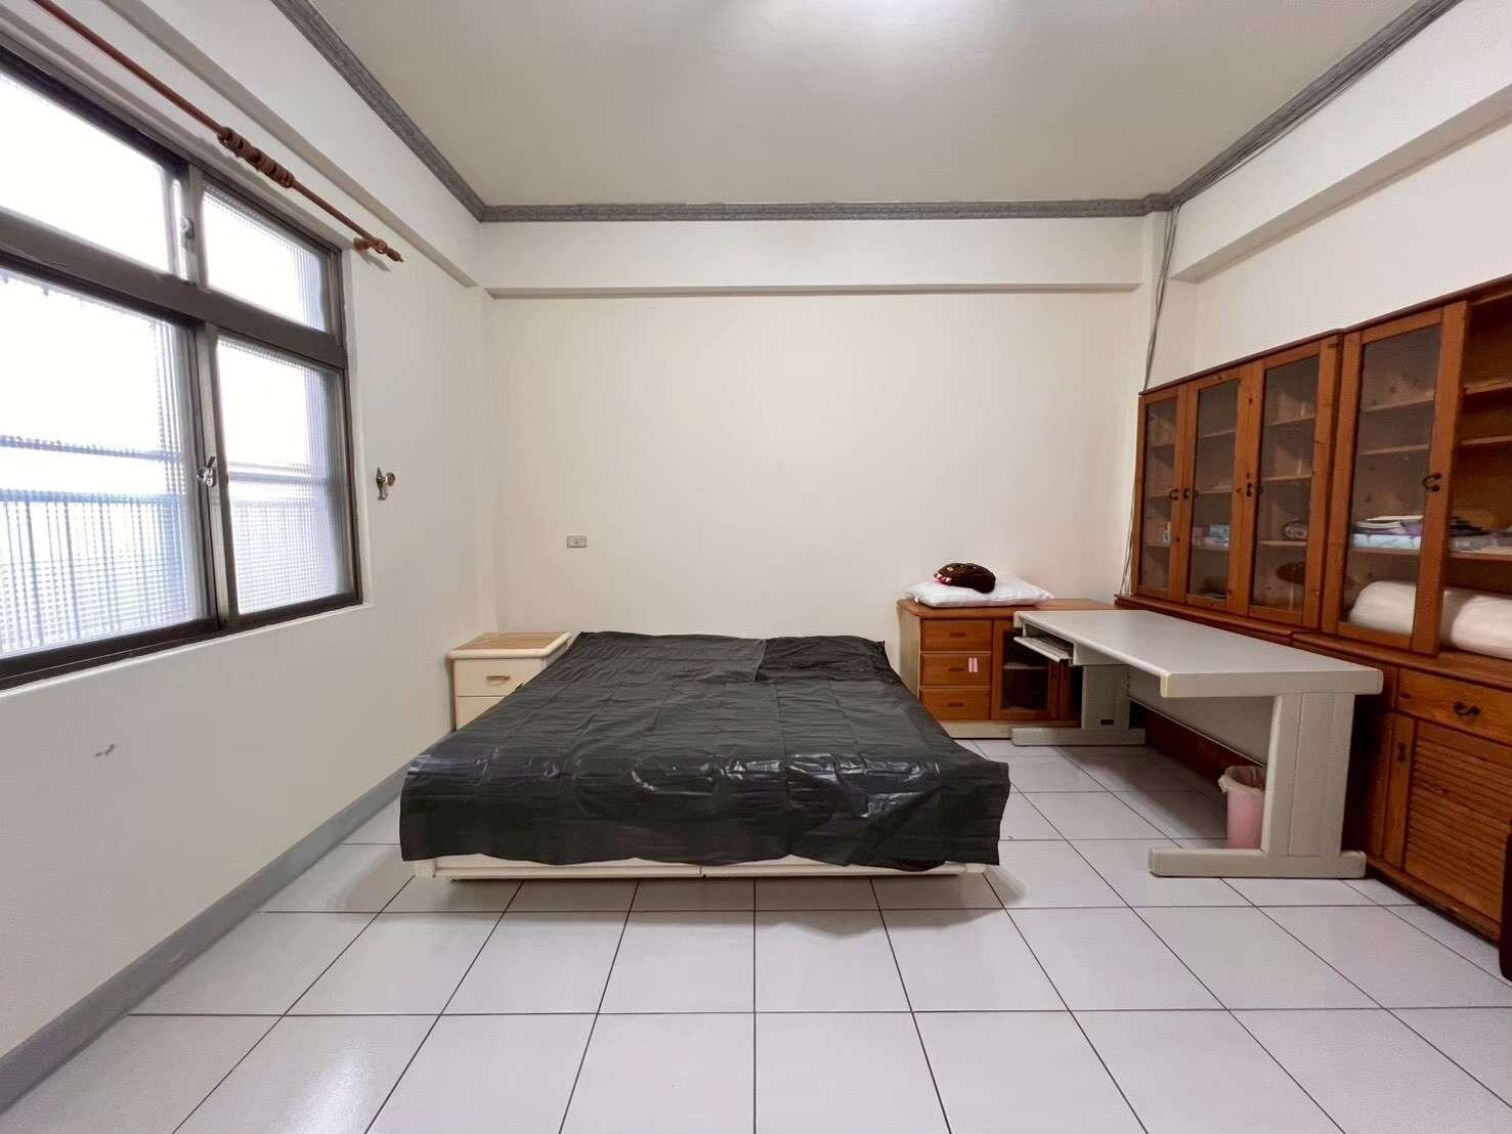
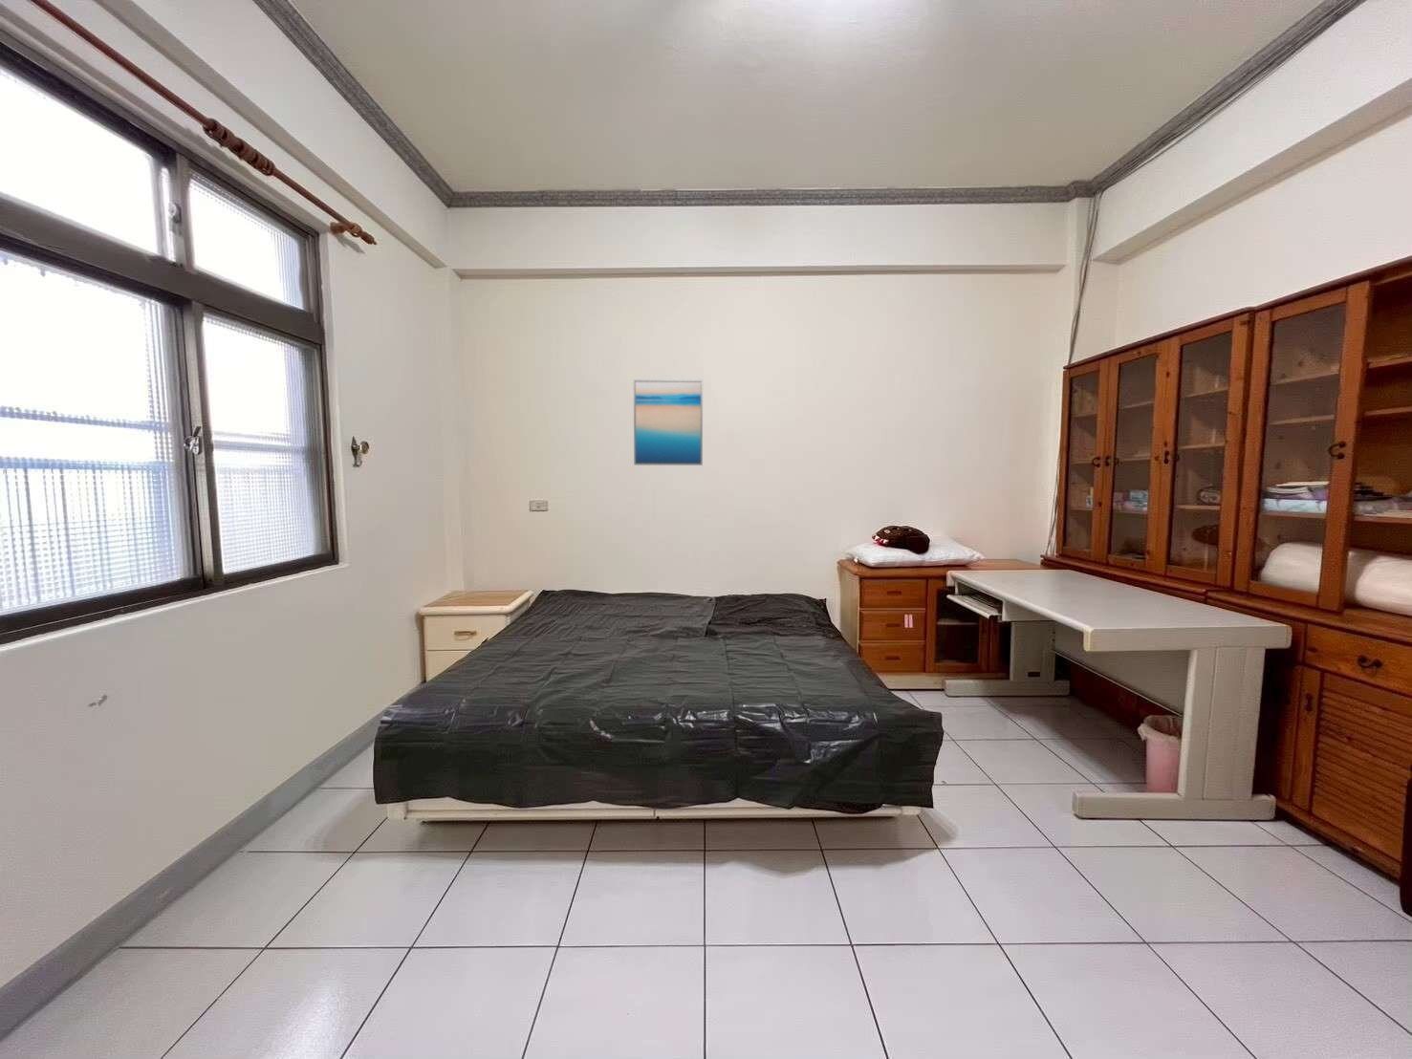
+ wall art [633,378,703,466]
